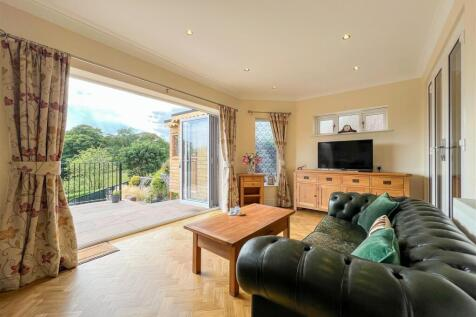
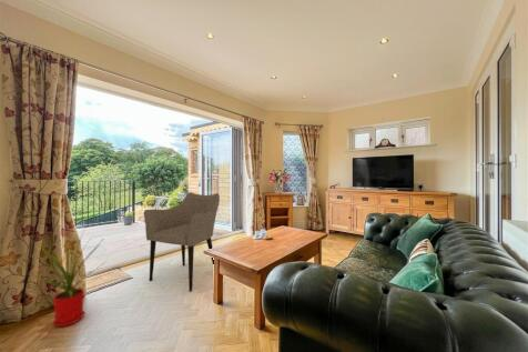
+ house plant [21,231,109,328]
+ armchair [143,191,221,292]
